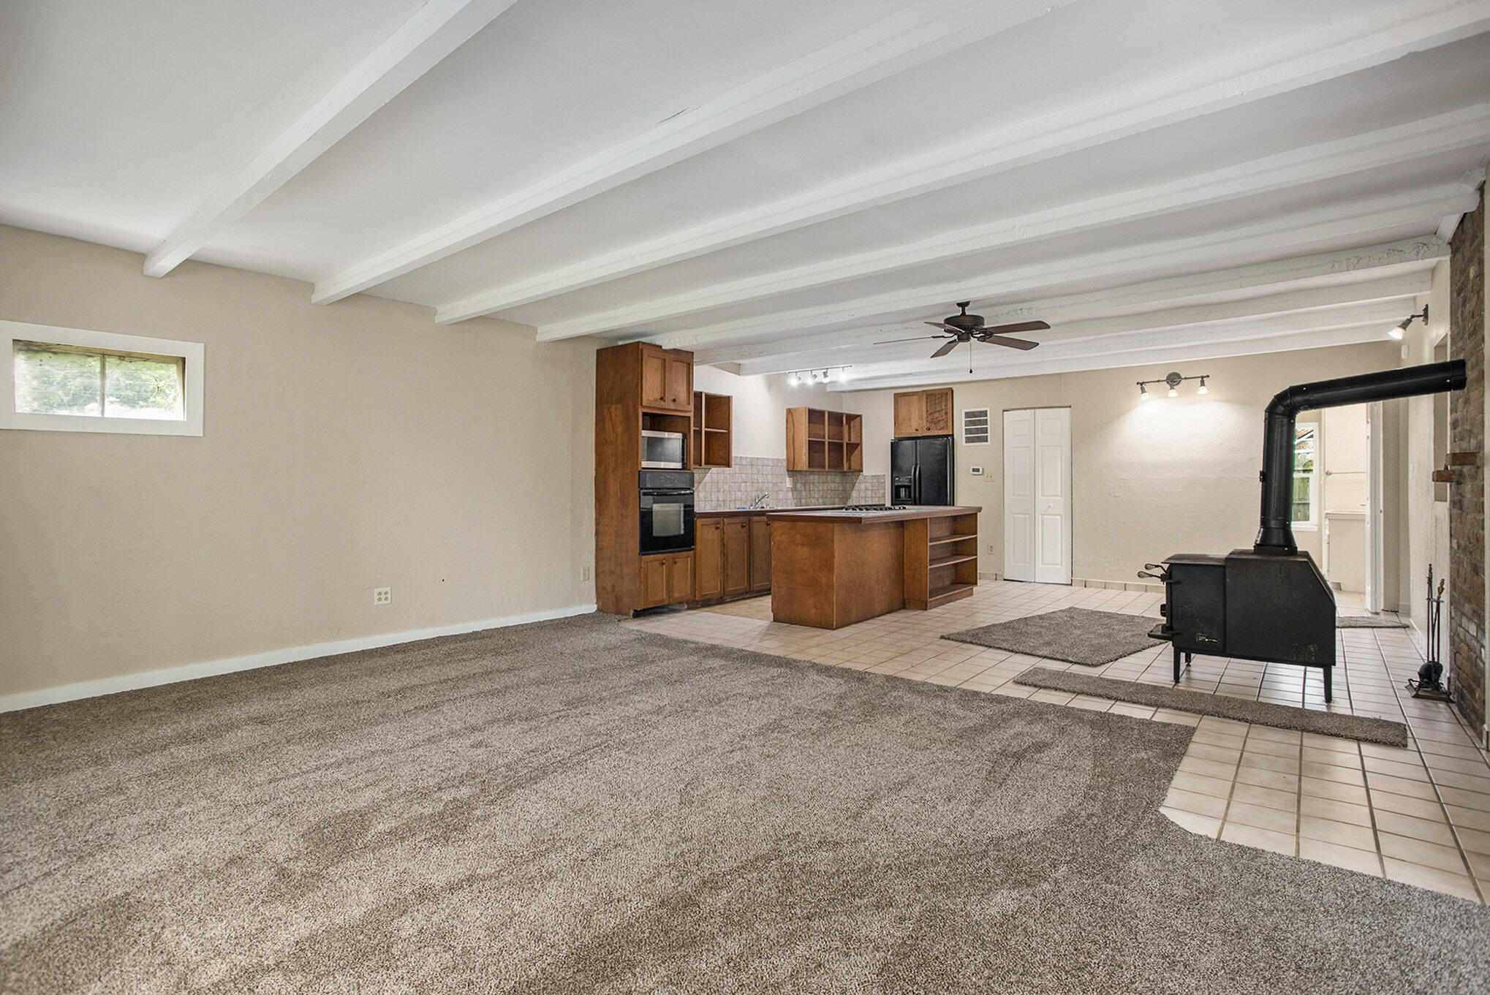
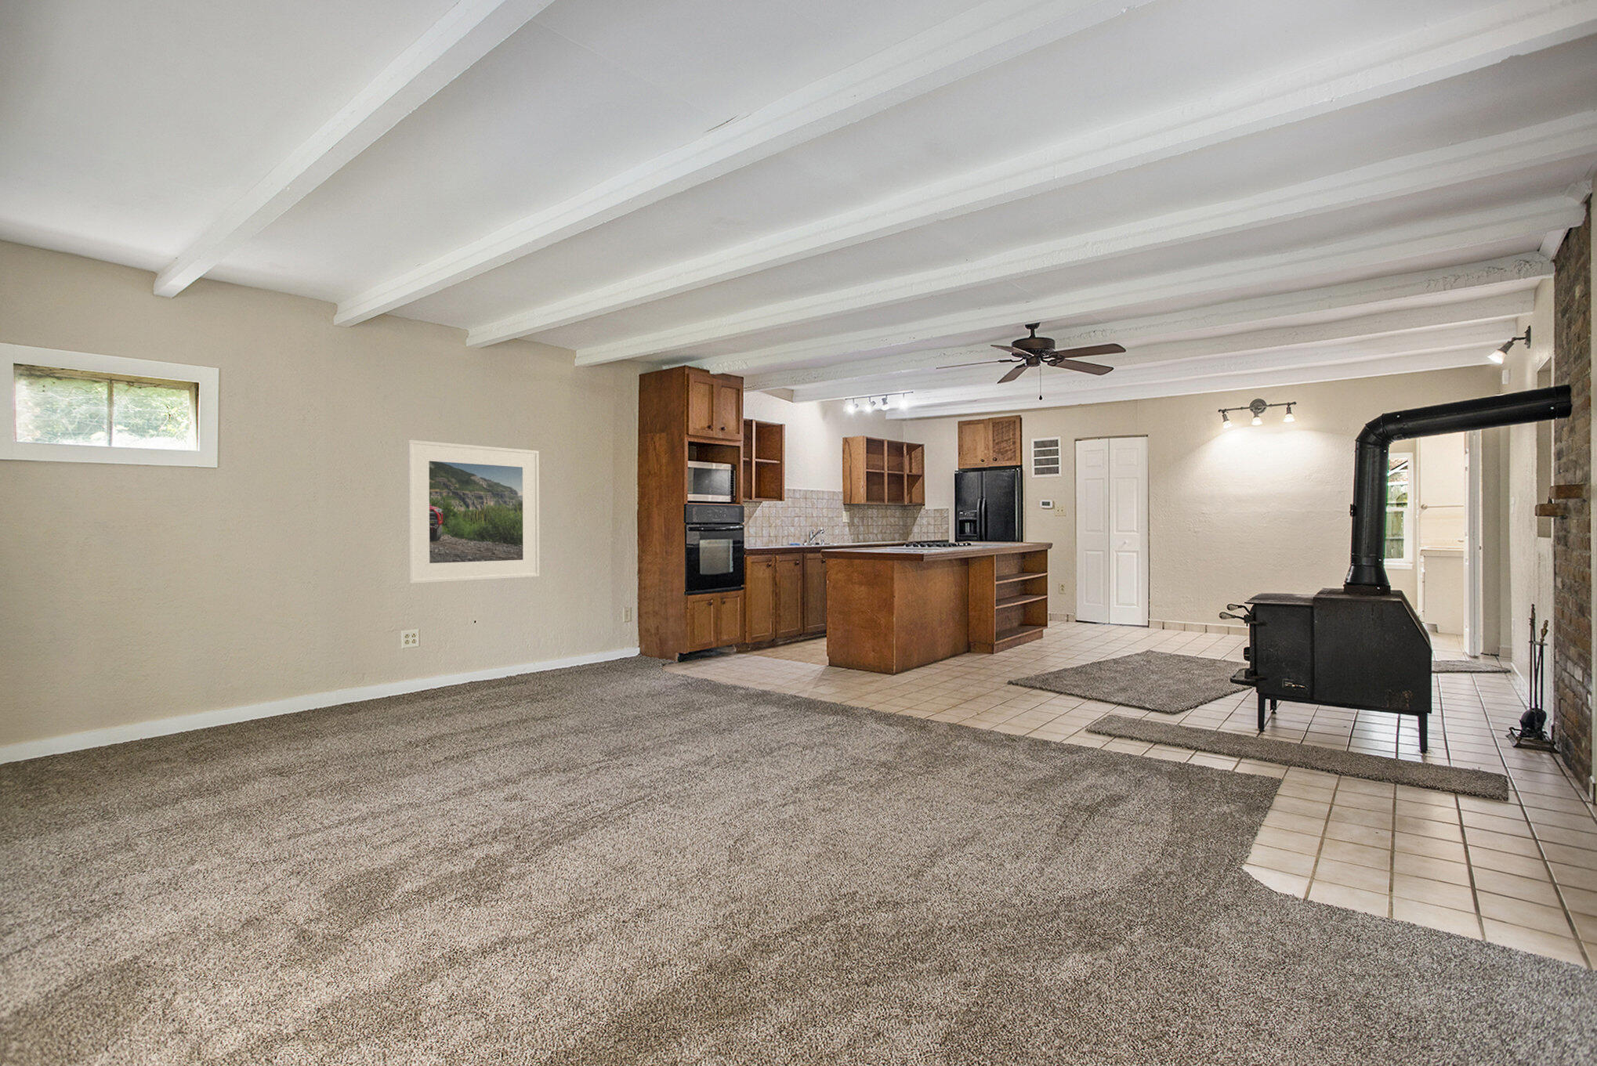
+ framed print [407,439,540,584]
